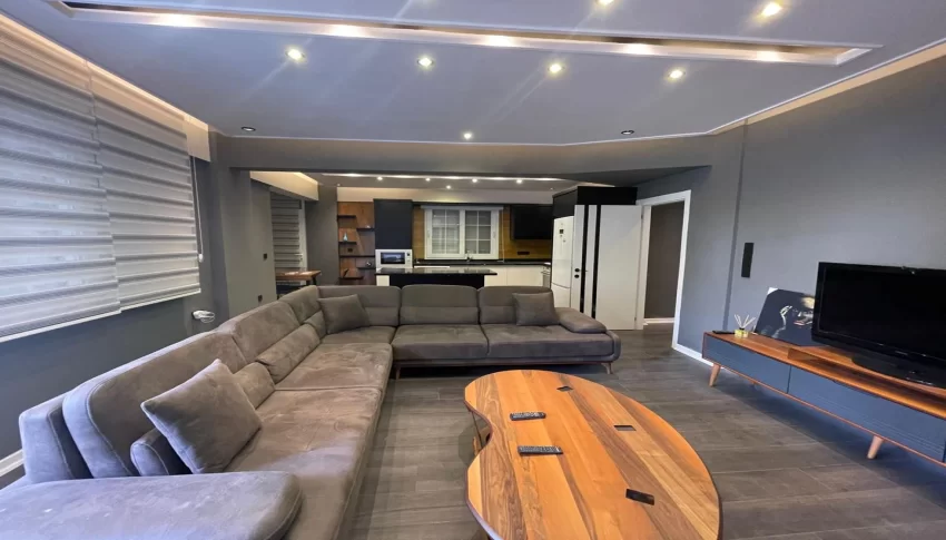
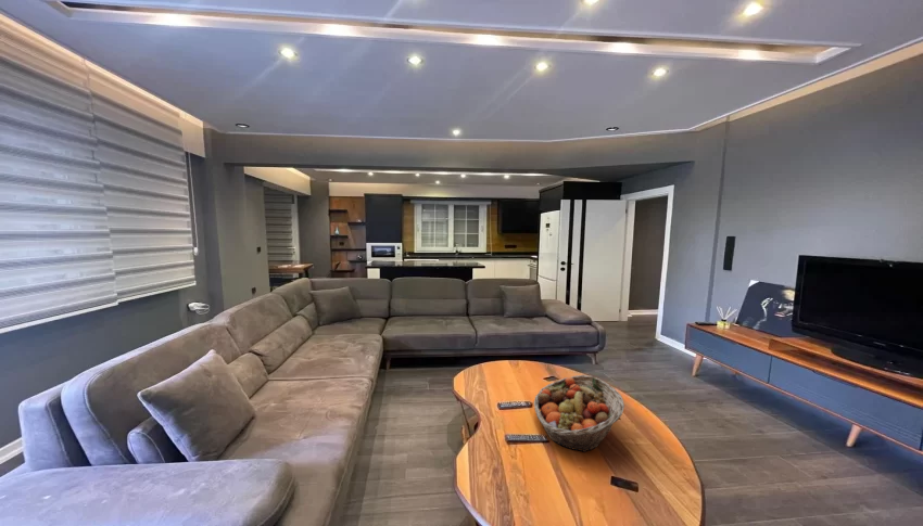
+ fruit basket [533,374,625,453]
